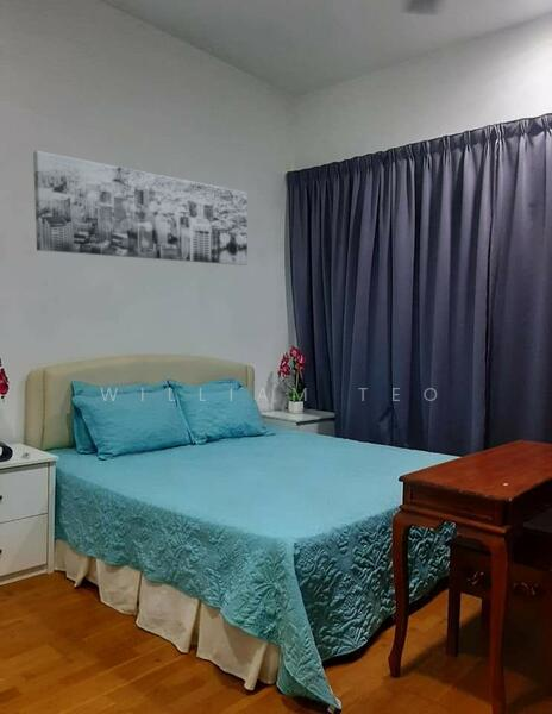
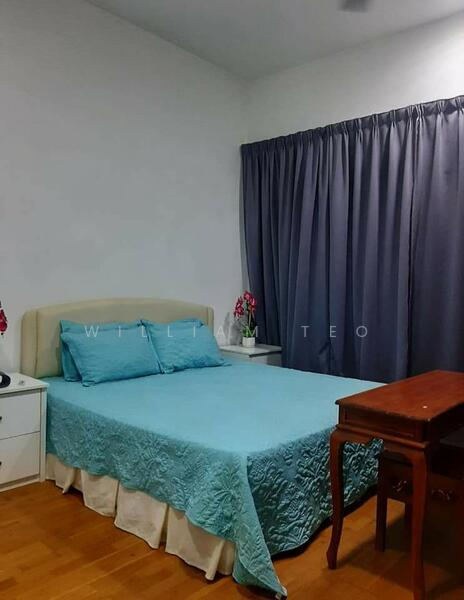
- wall art [32,150,249,267]
